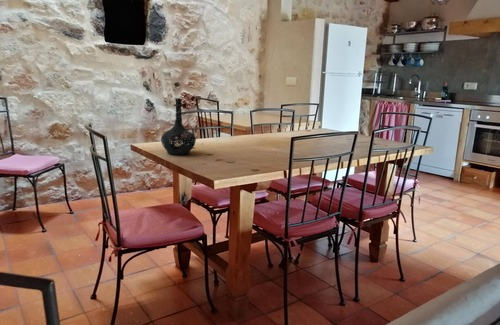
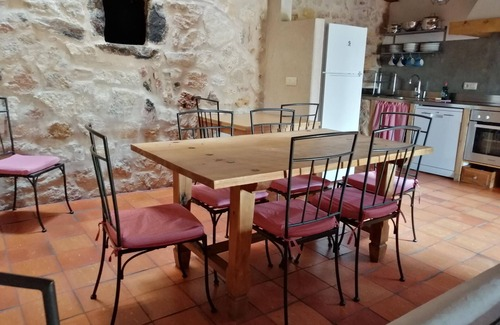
- bottle [160,97,197,156]
